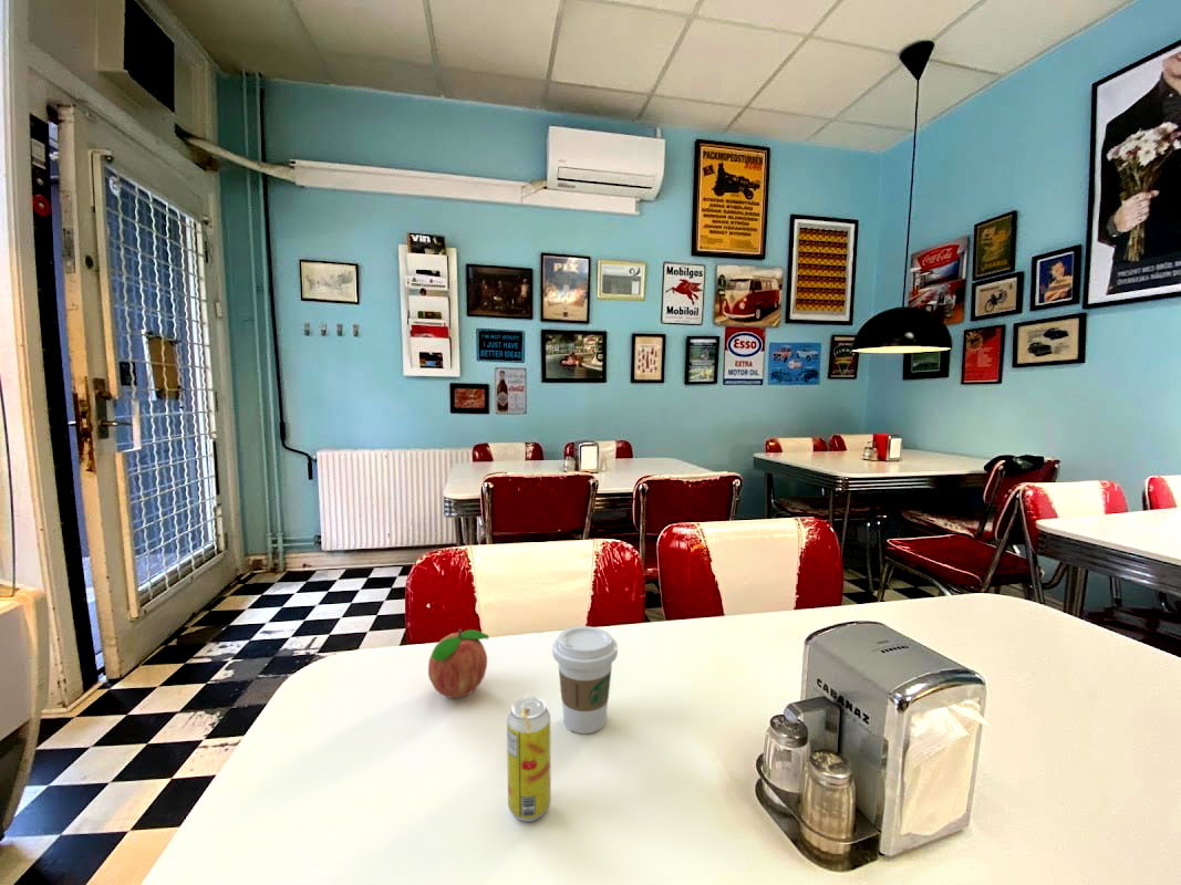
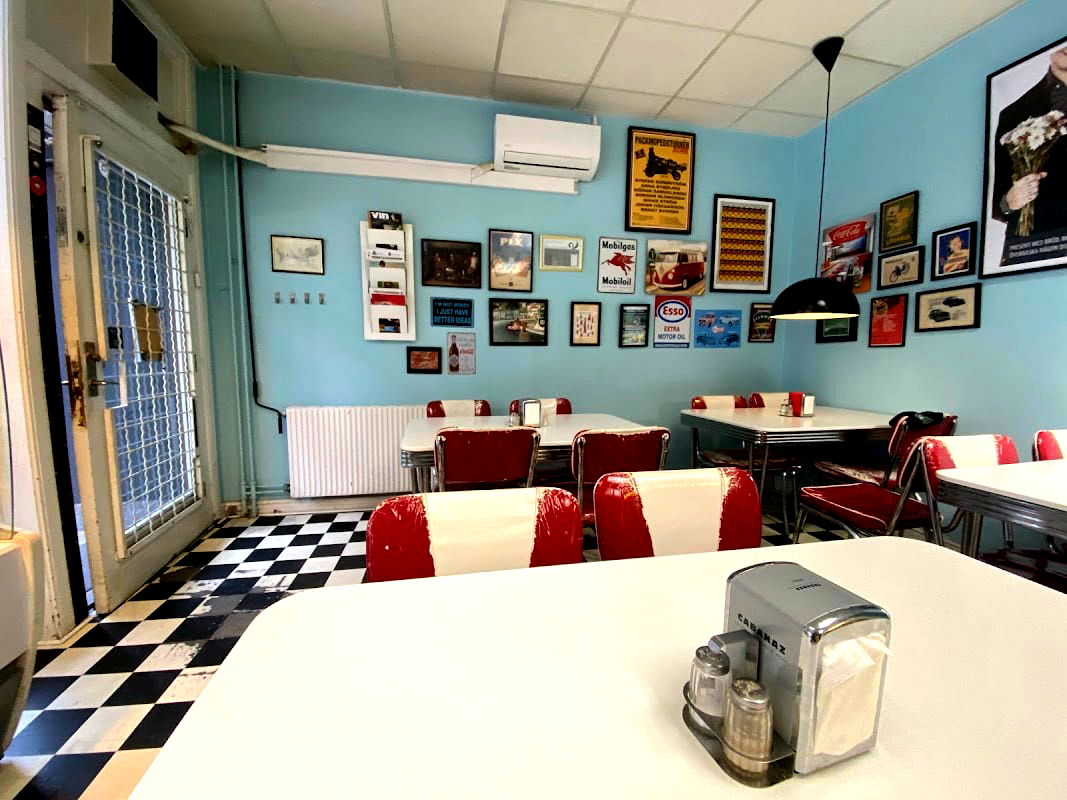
- coffee cup [551,625,619,735]
- fruit [427,628,490,699]
- beverage can [506,696,552,823]
